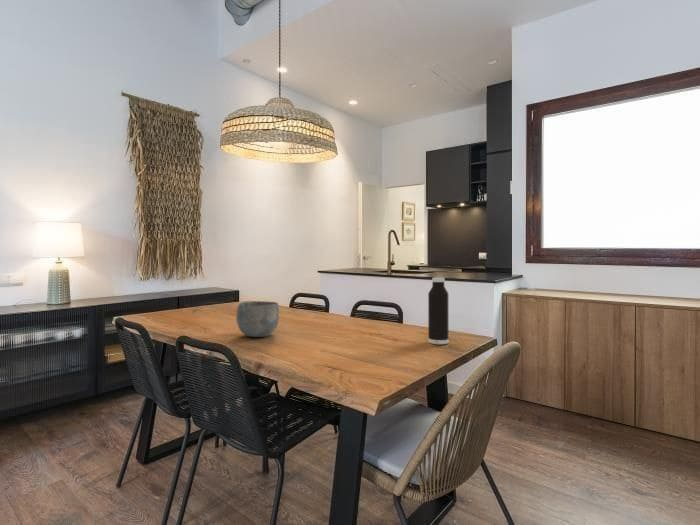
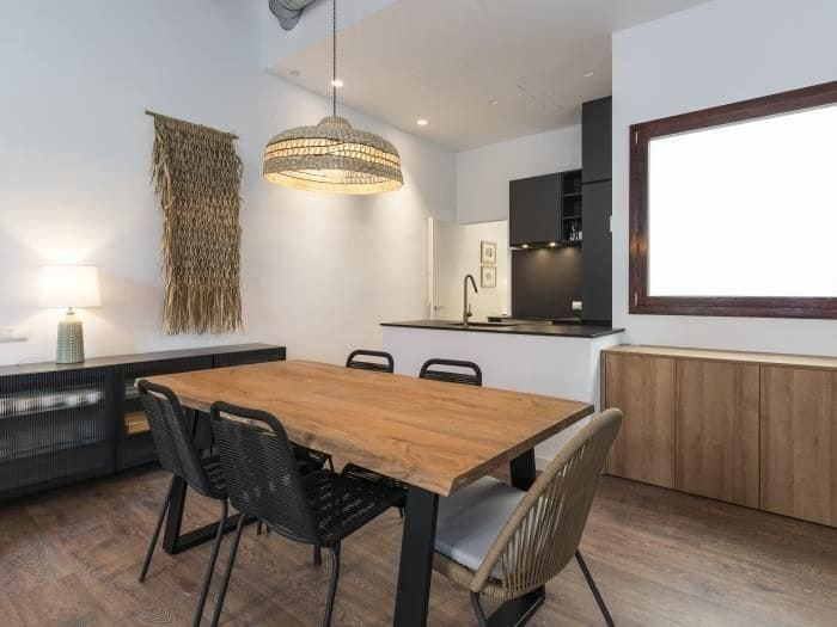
- water bottle [427,277,449,345]
- bowl [235,300,280,338]
